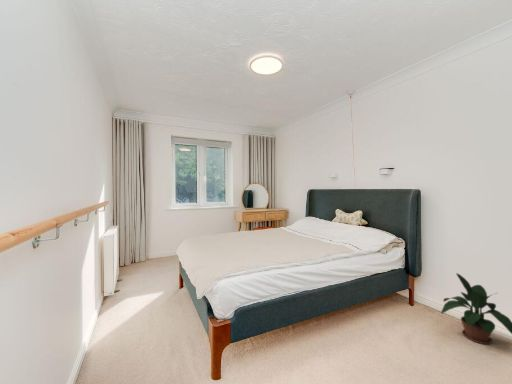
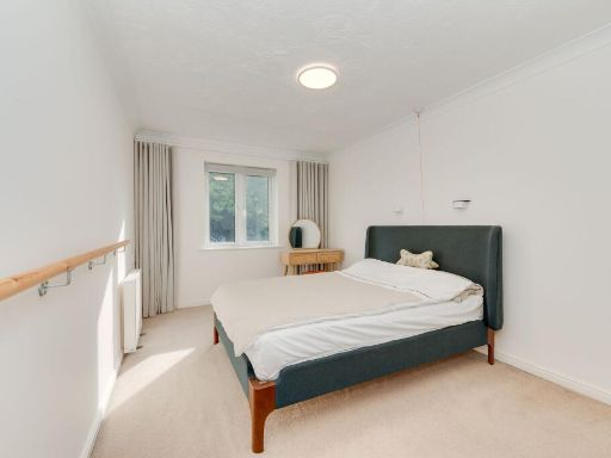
- potted plant [440,272,512,345]
